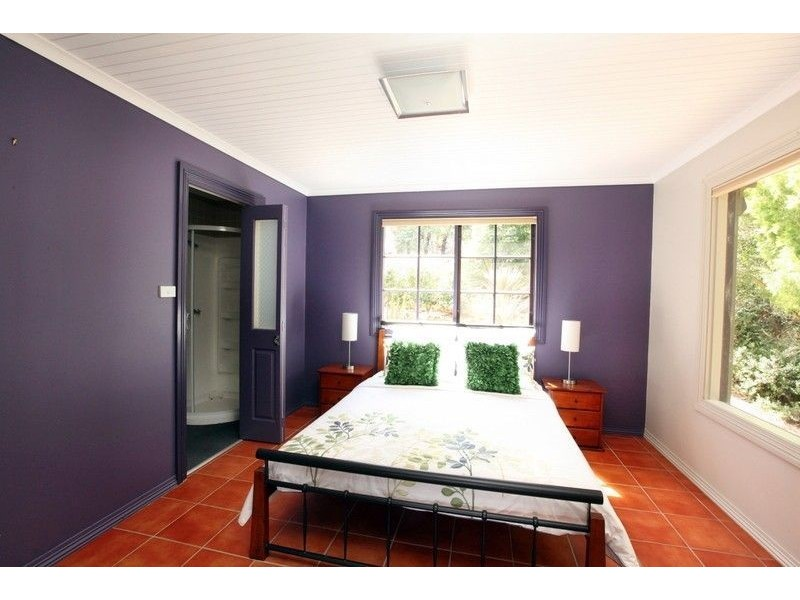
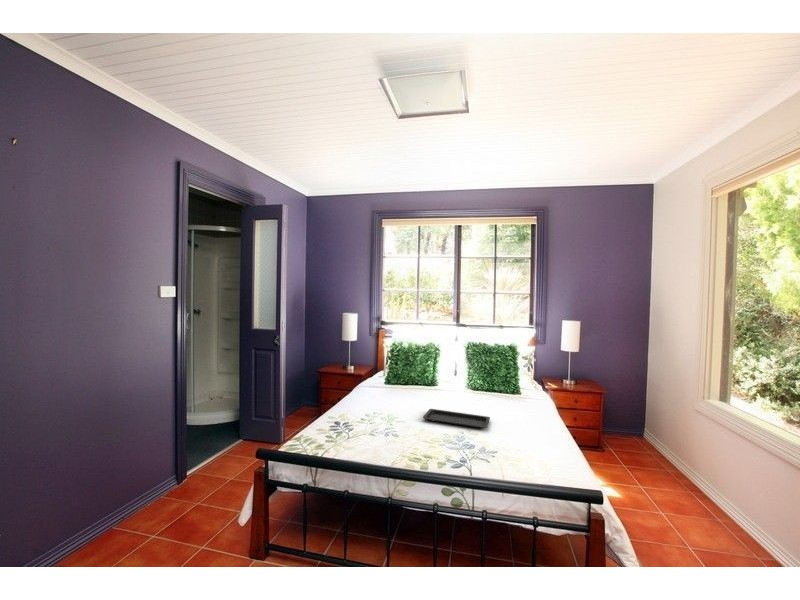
+ serving tray [422,408,491,430]
